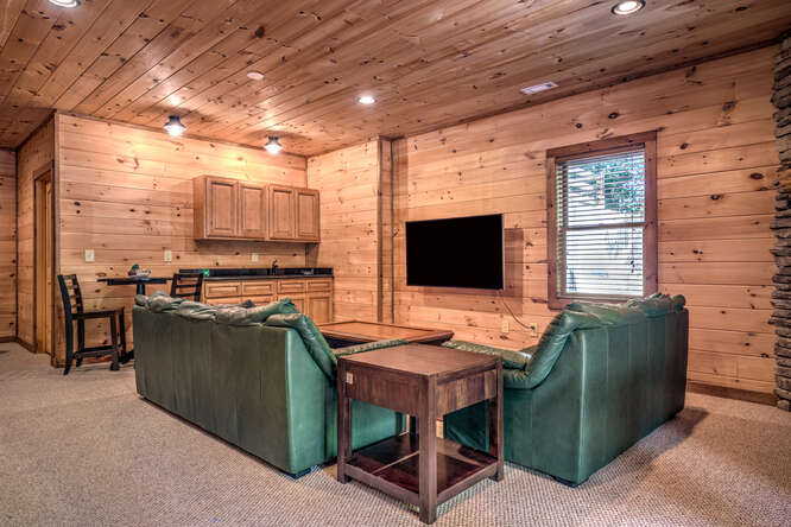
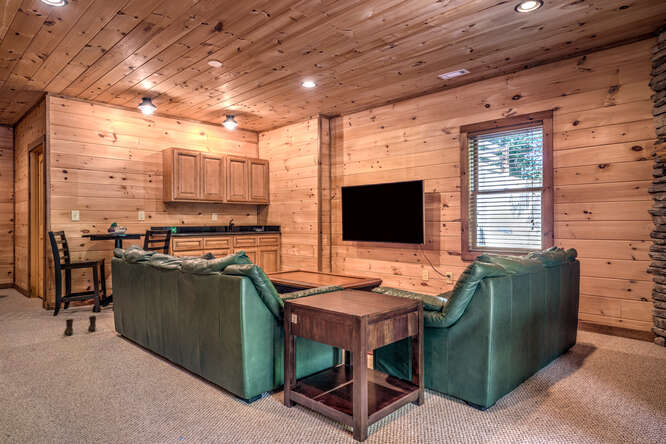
+ boots [63,315,97,336]
